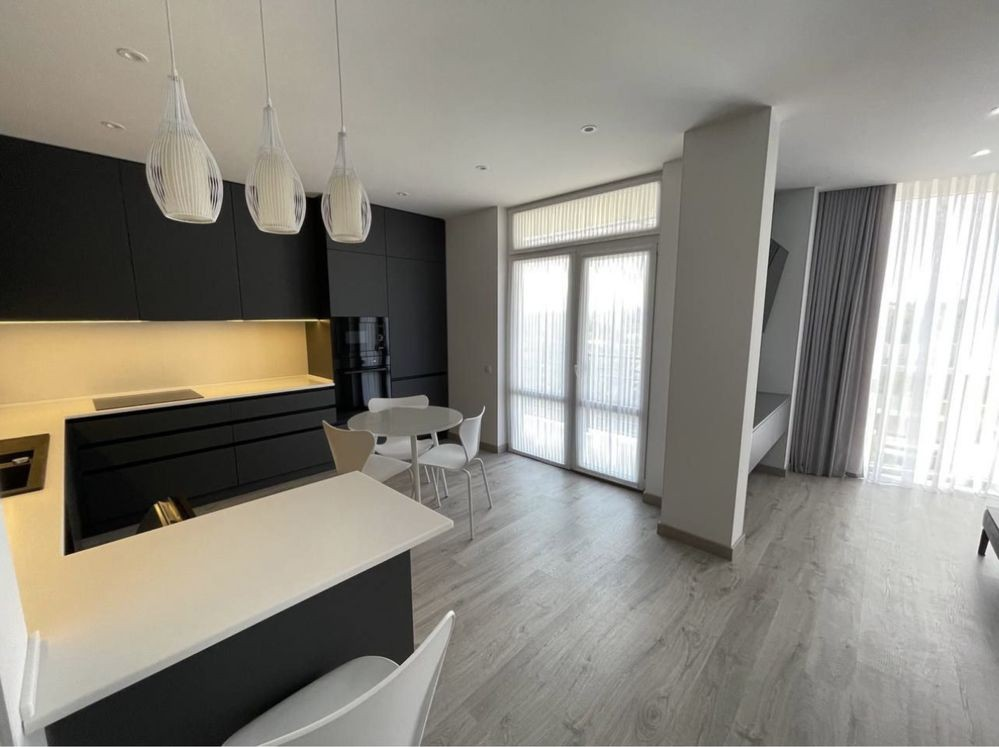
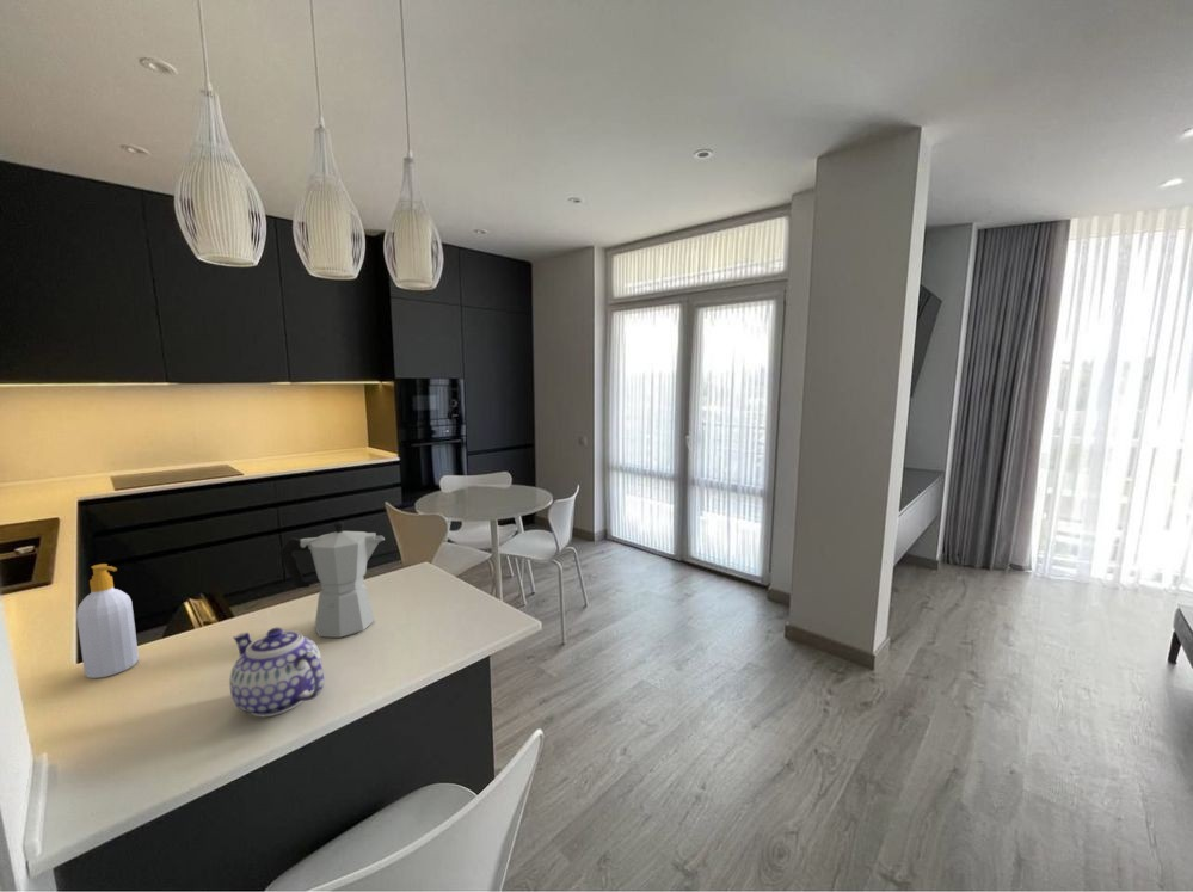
+ soap bottle [75,562,140,679]
+ moka pot [278,521,386,639]
+ teapot [228,627,325,718]
